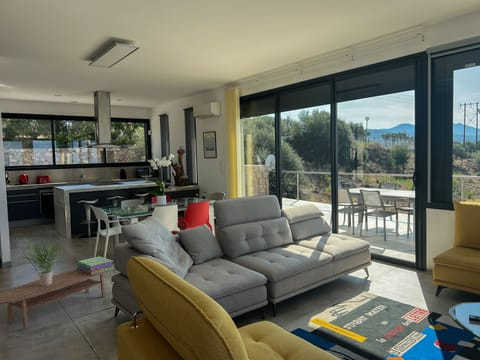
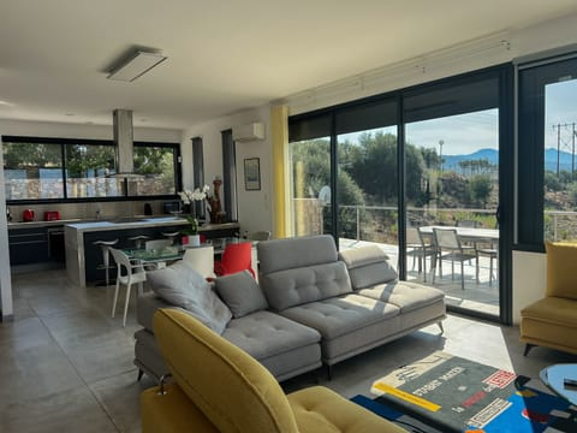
- stack of books [76,255,115,275]
- potted plant [20,236,63,286]
- coffee table [0,263,115,330]
